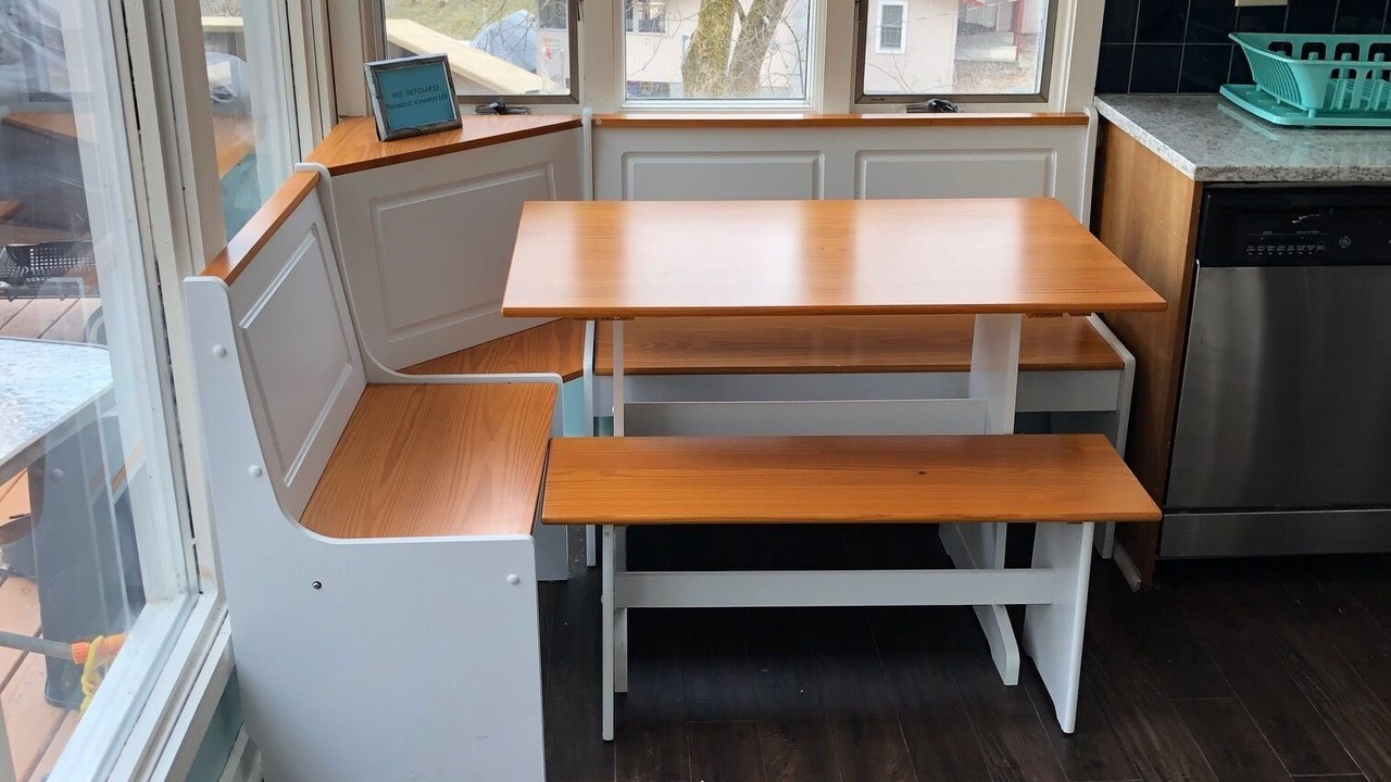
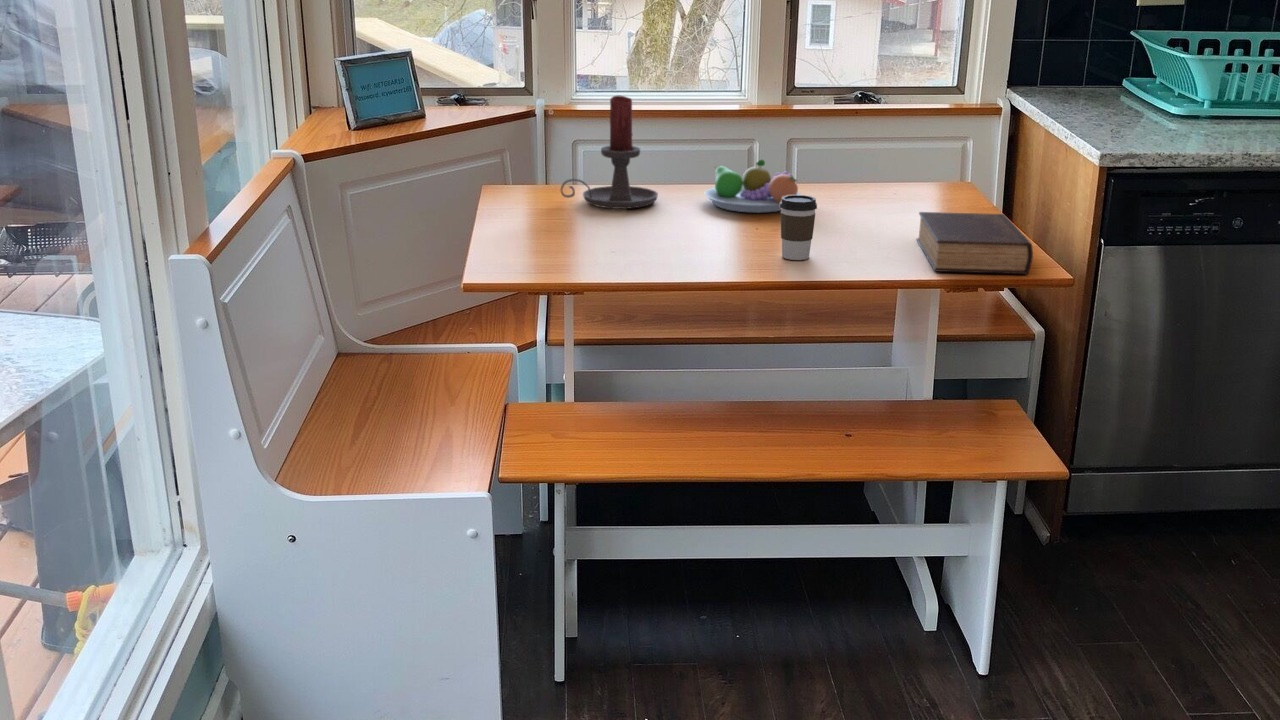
+ fruit bowl [704,159,802,214]
+ candle holder [560,94,659,210]
+ book [916,211,1034,275]
+ coffee cup [780,194,818,261]
